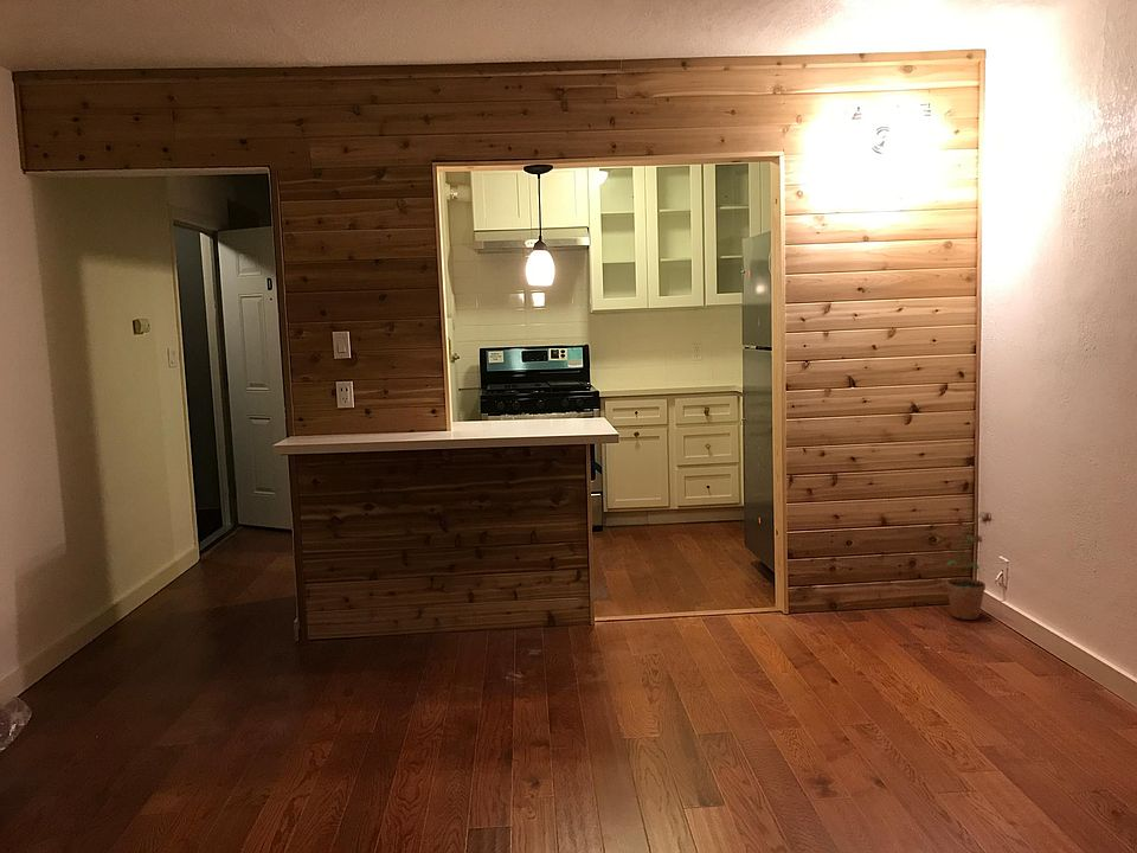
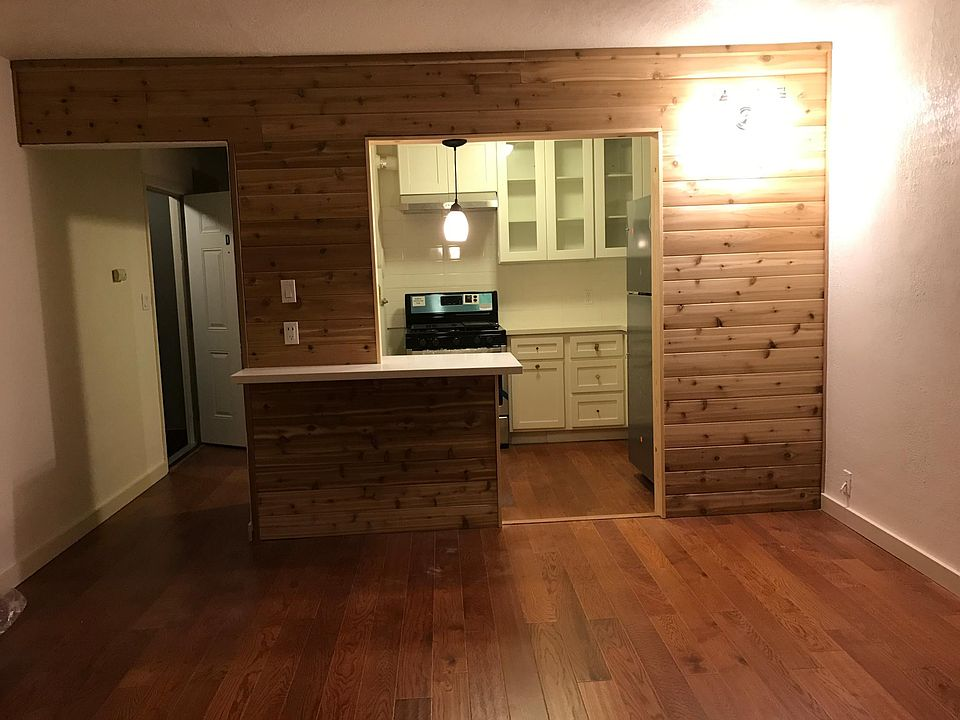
- potted plant [943,511,996,621]
